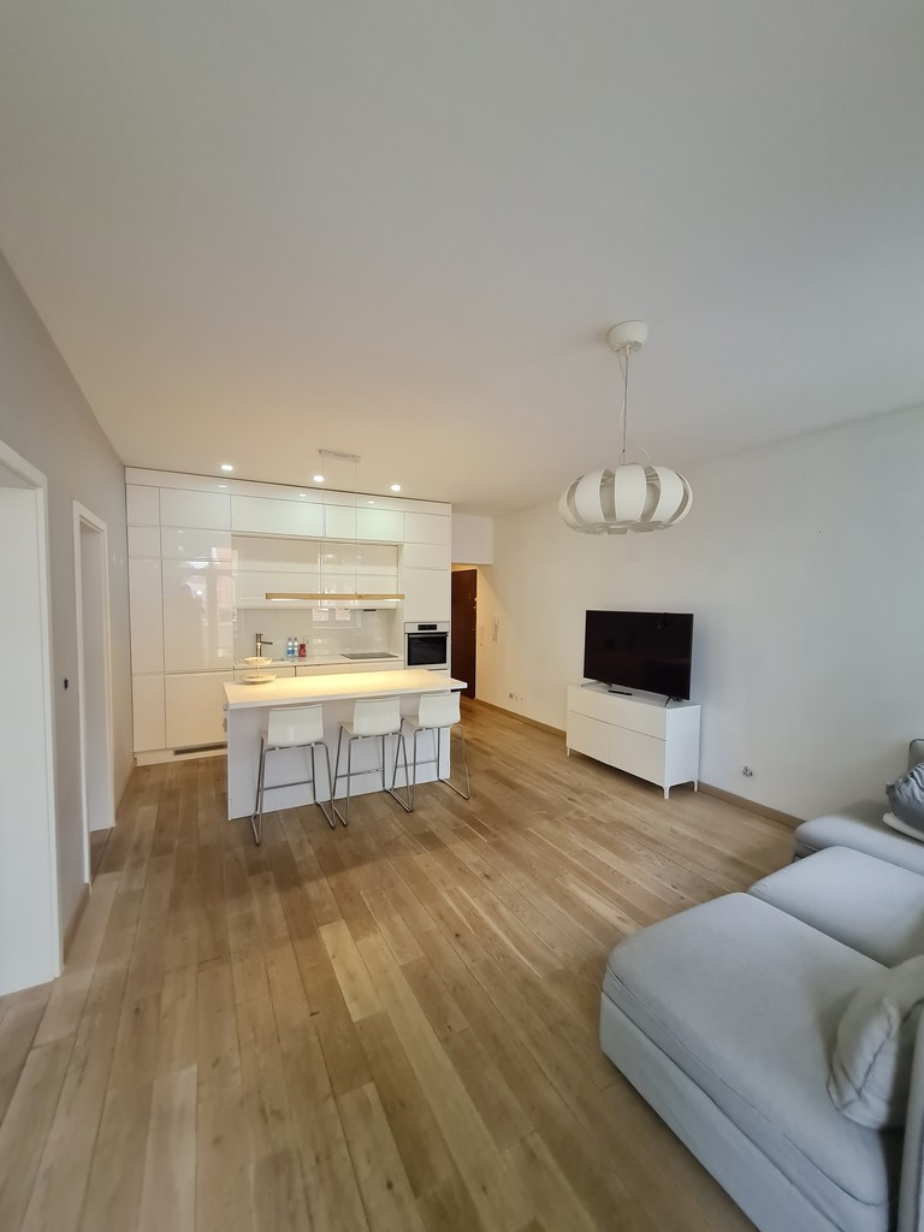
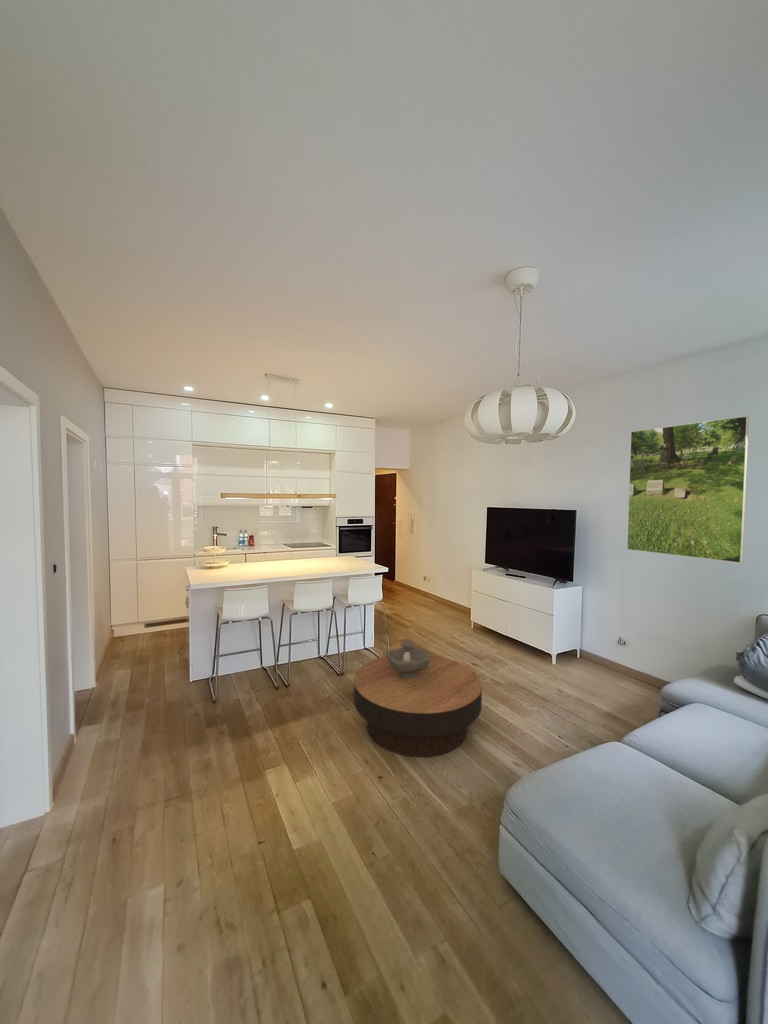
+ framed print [626,415,750,564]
+ decorative bowl [385,638,430,678]
+ coffee table [353,654,483,758]
